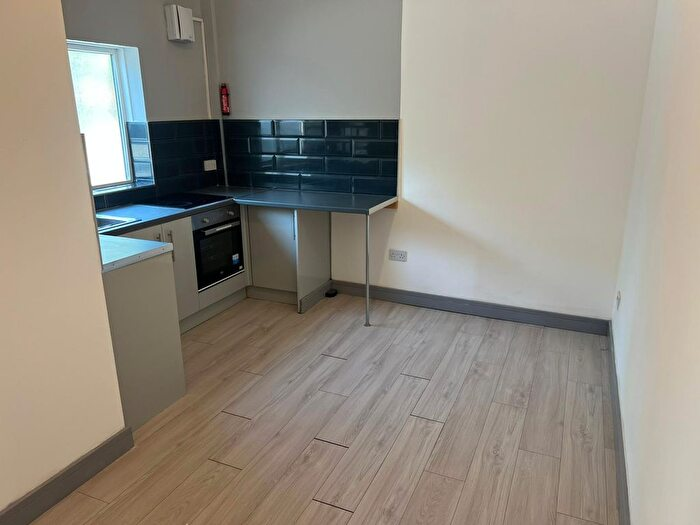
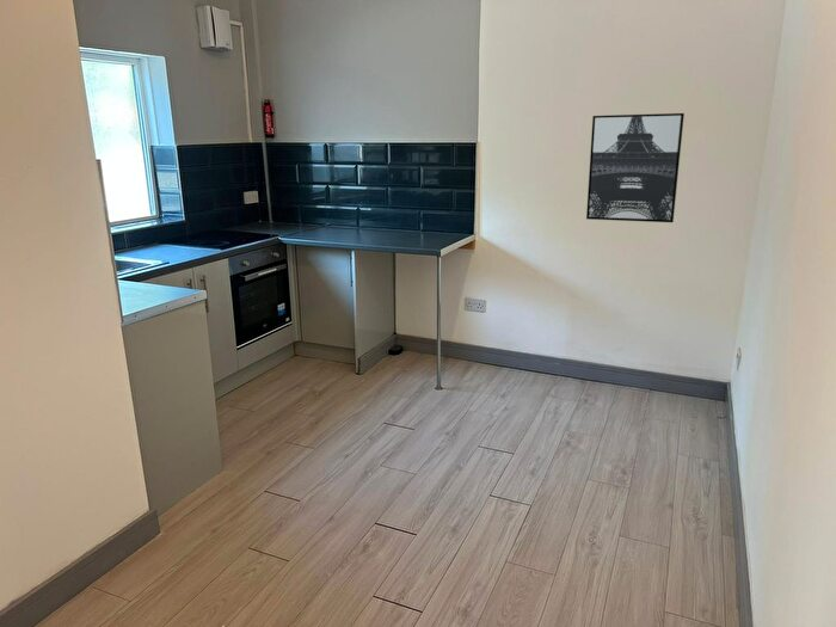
+ wall art [585,112,686,223]
